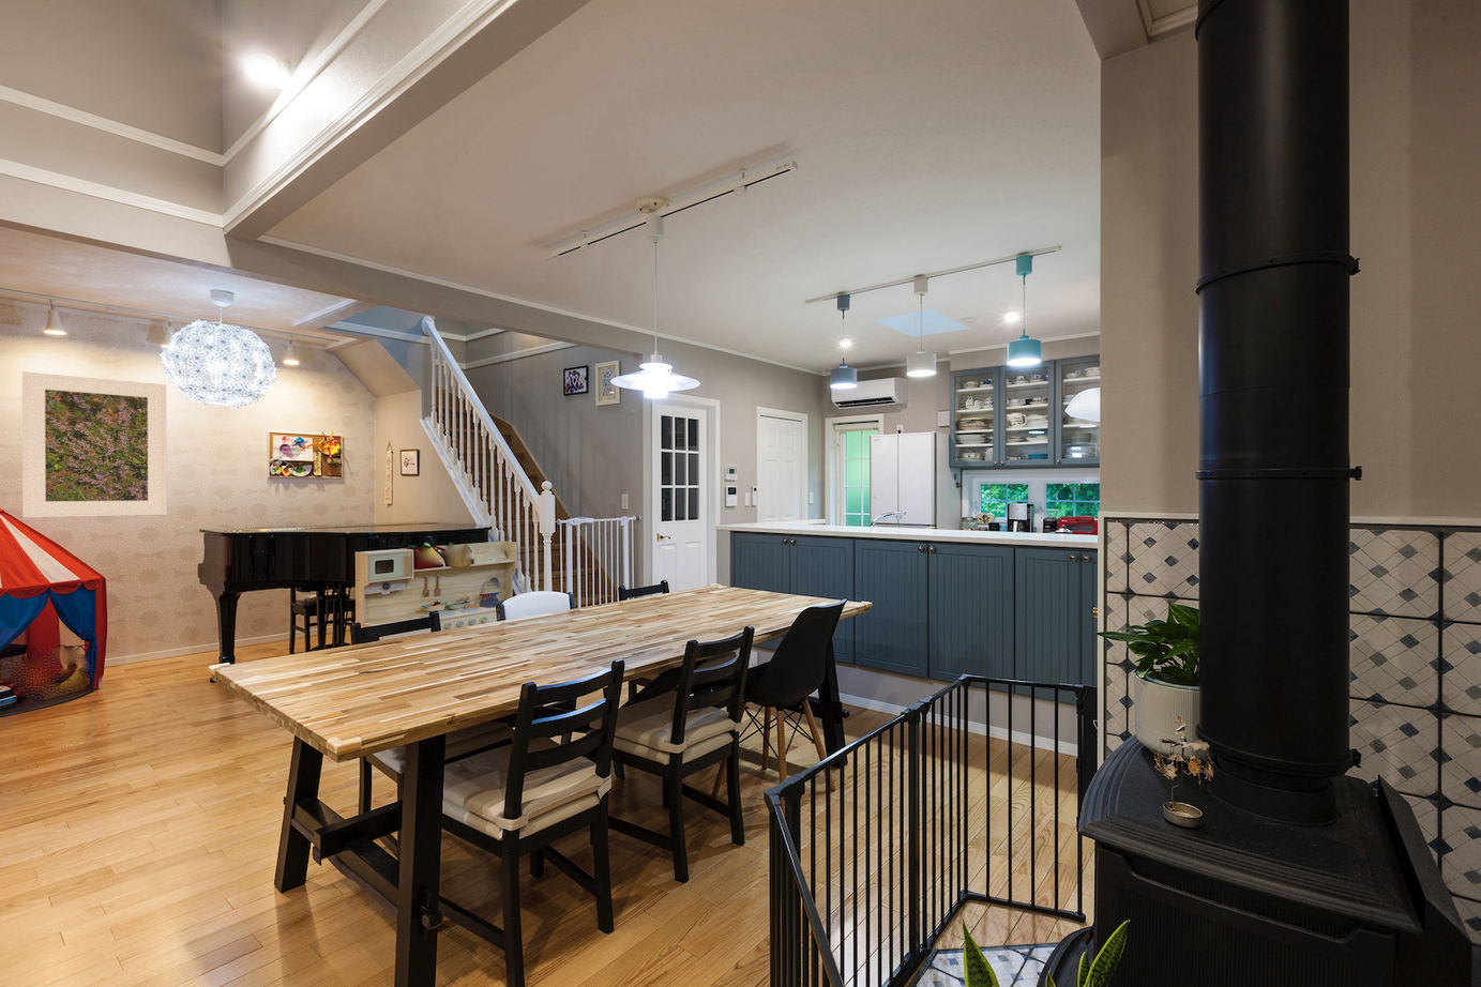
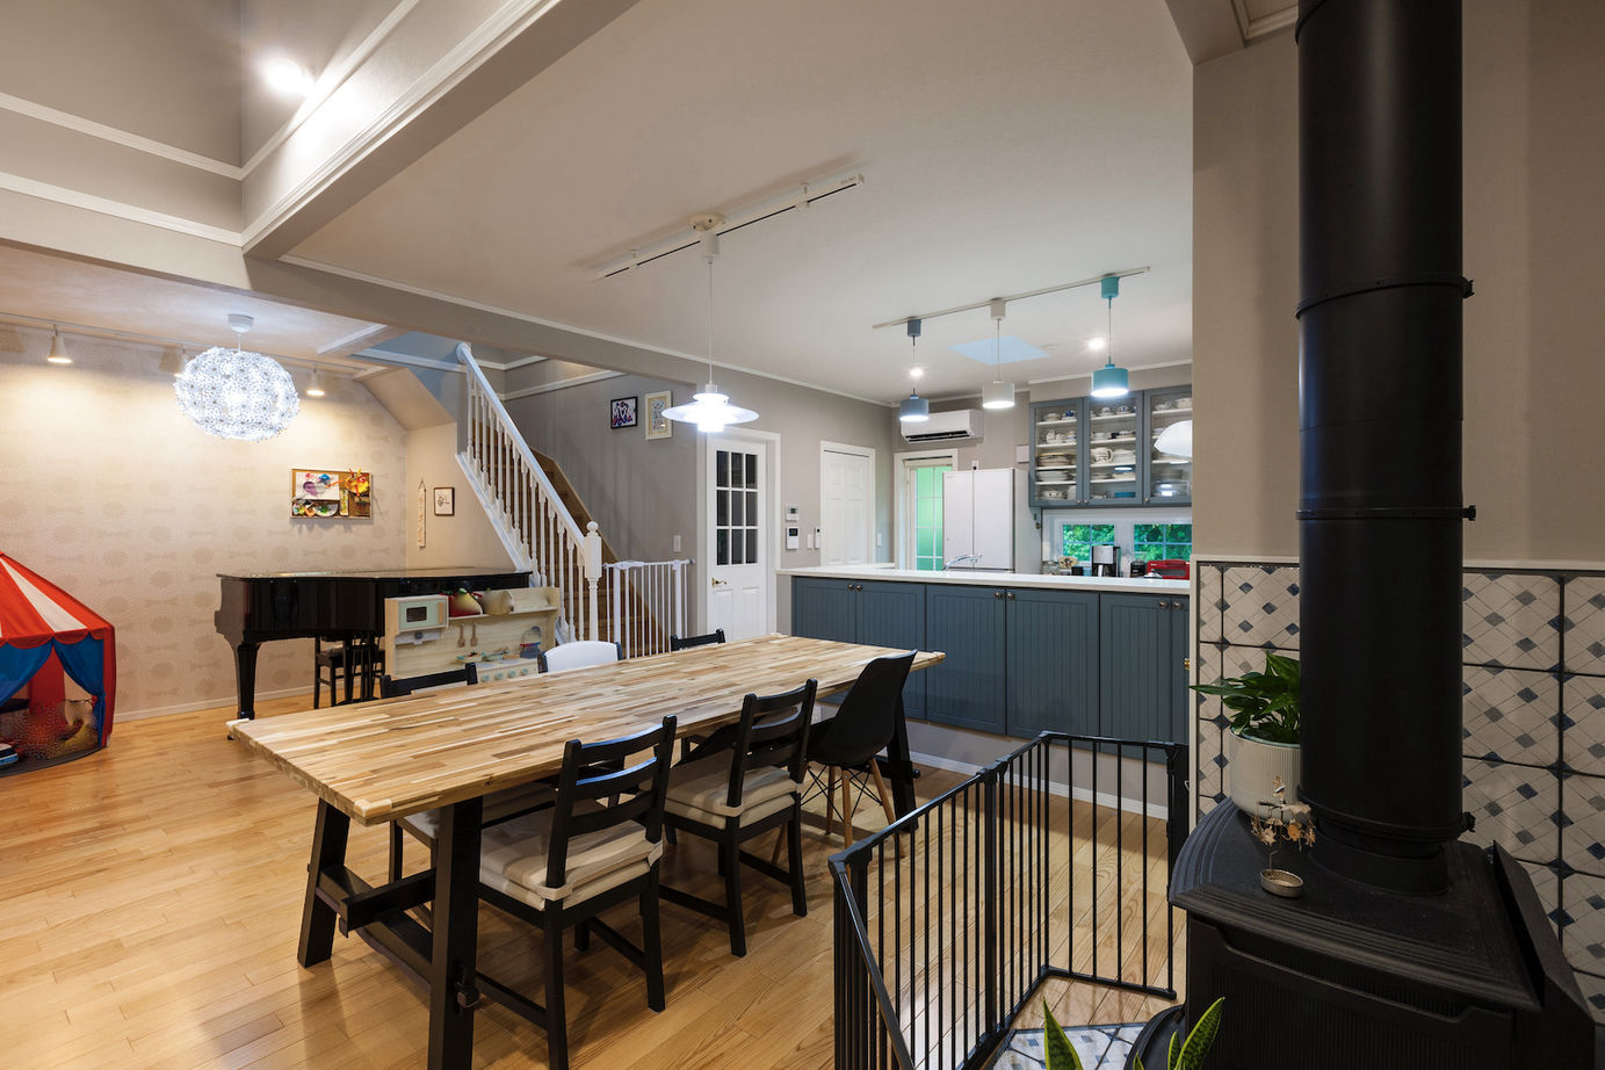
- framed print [21,370,169,518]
